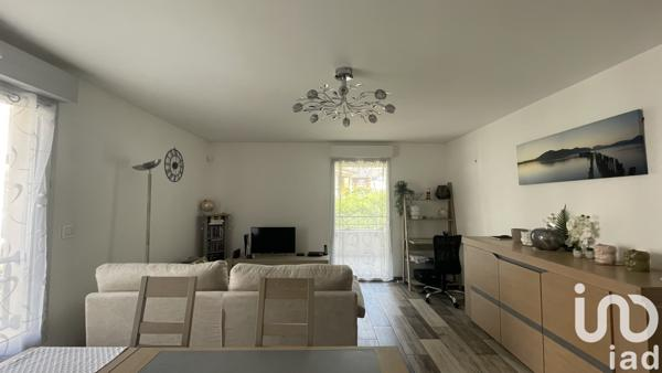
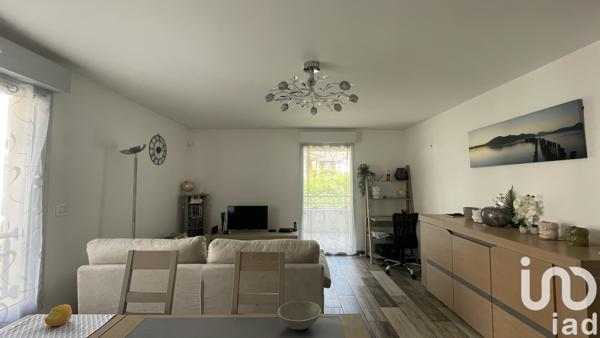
+ fruit [44,303,73,327]
+ soup bowl [277,300,322,331]
